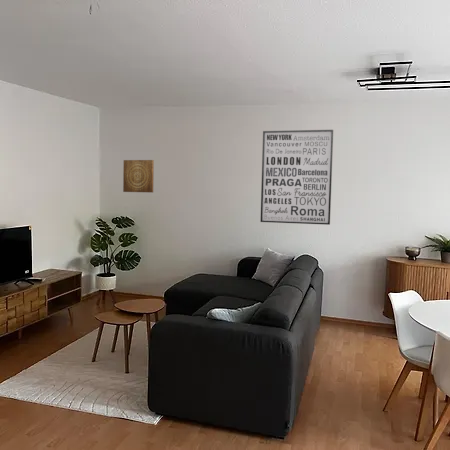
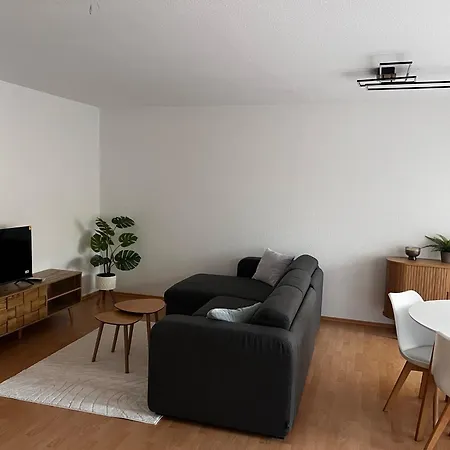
- wall art [259,129,334,226]
- wall art [122,159,155,193]
